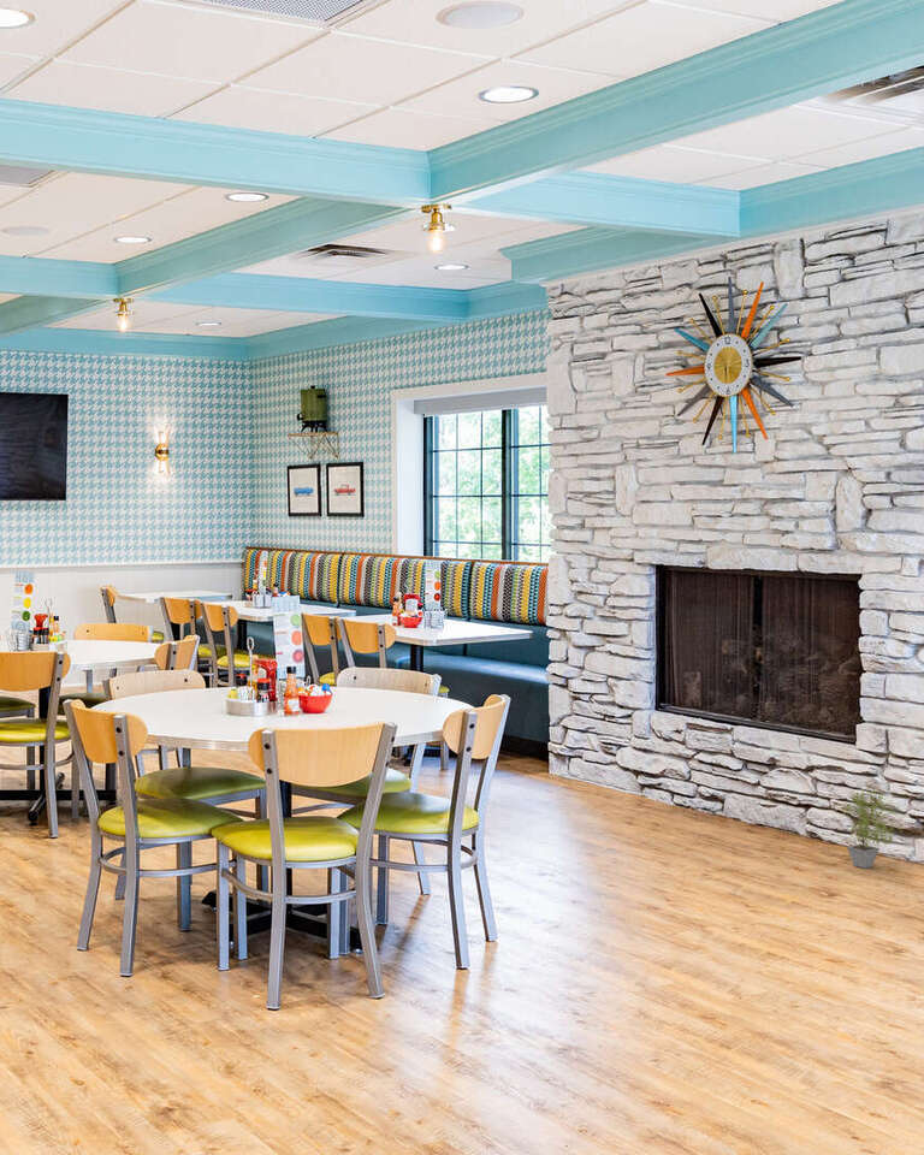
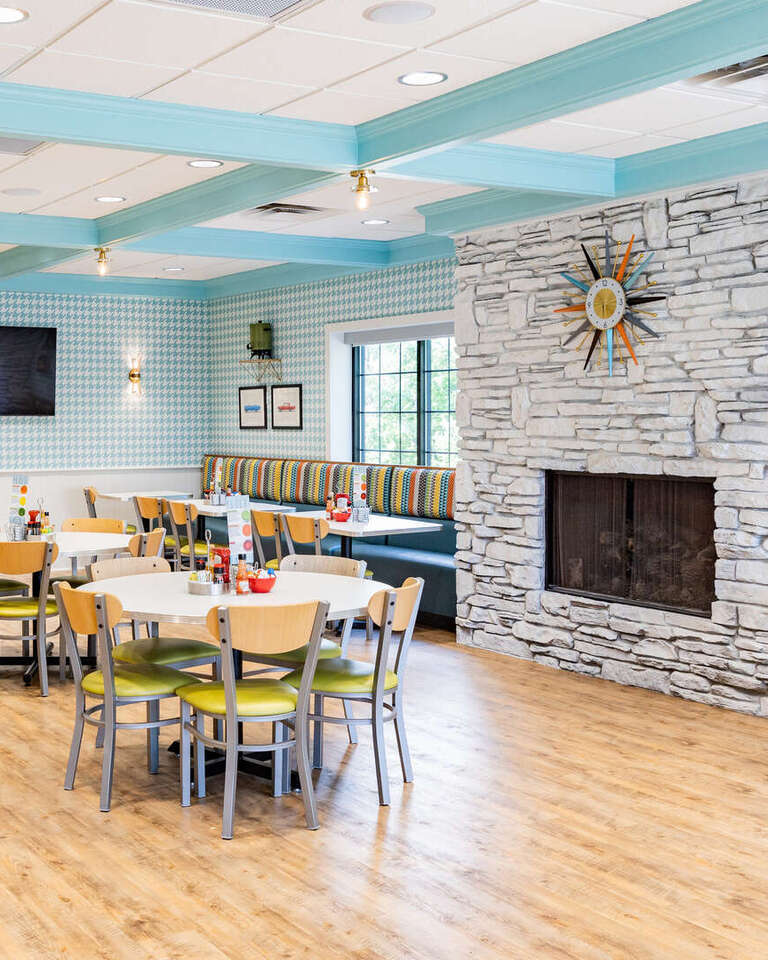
- potted plant [839,783,905,870]
